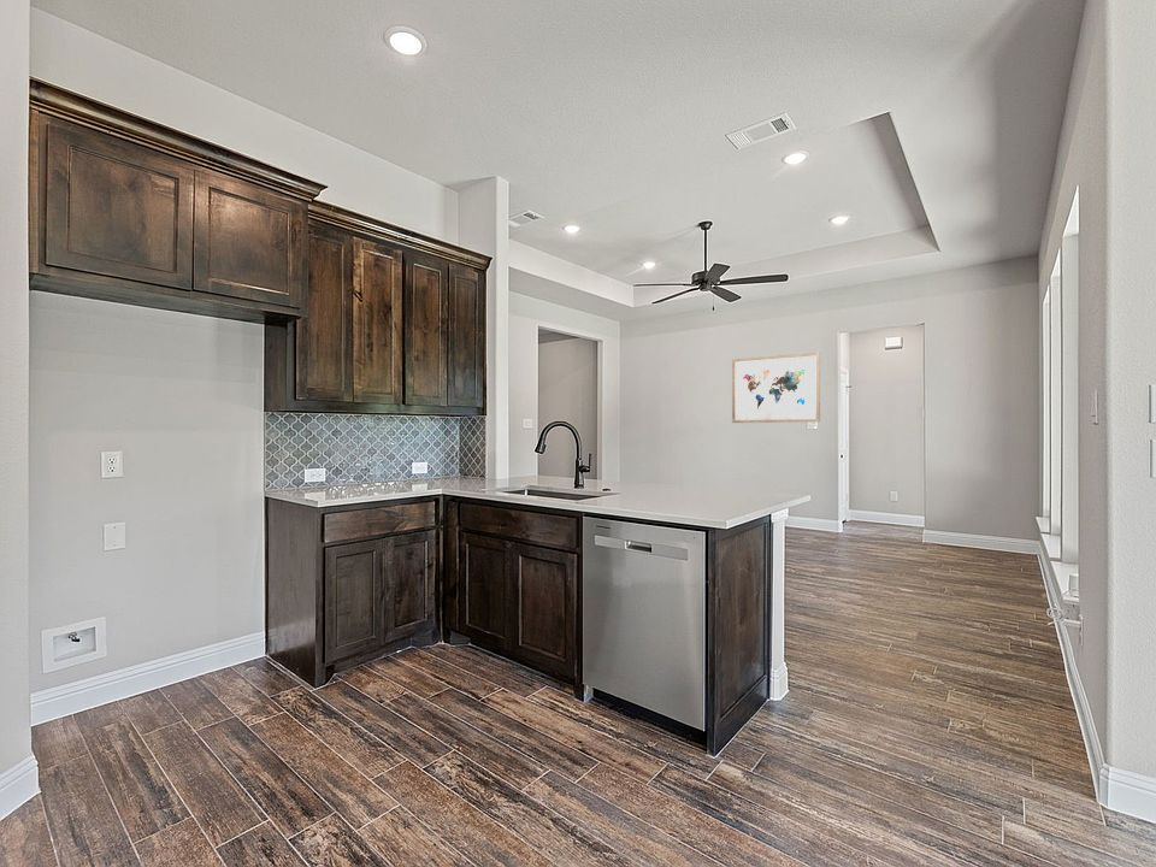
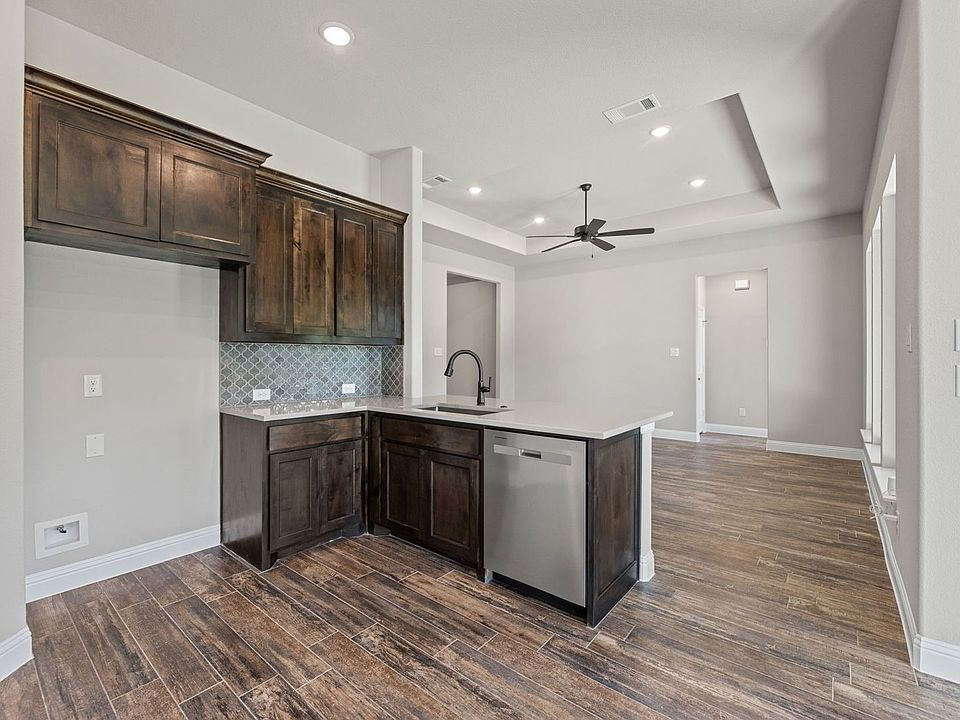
- wall art [731,352,821,424]
